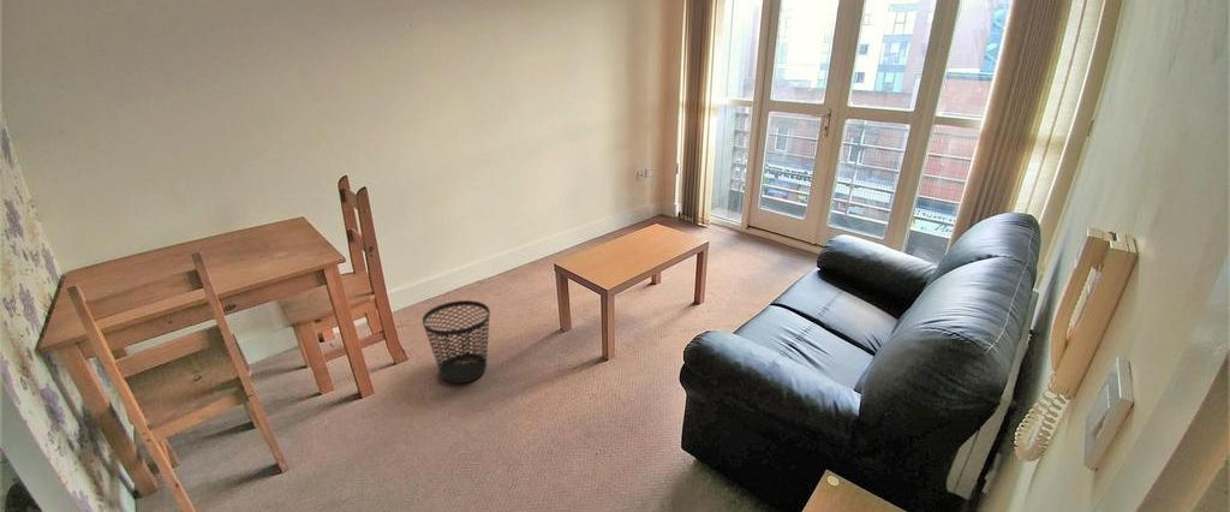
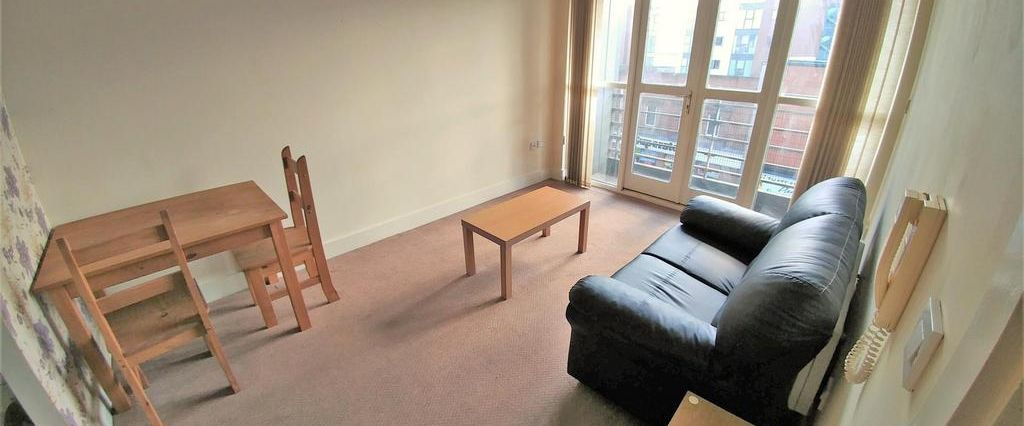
- wastebasket [422,299,491,385]
